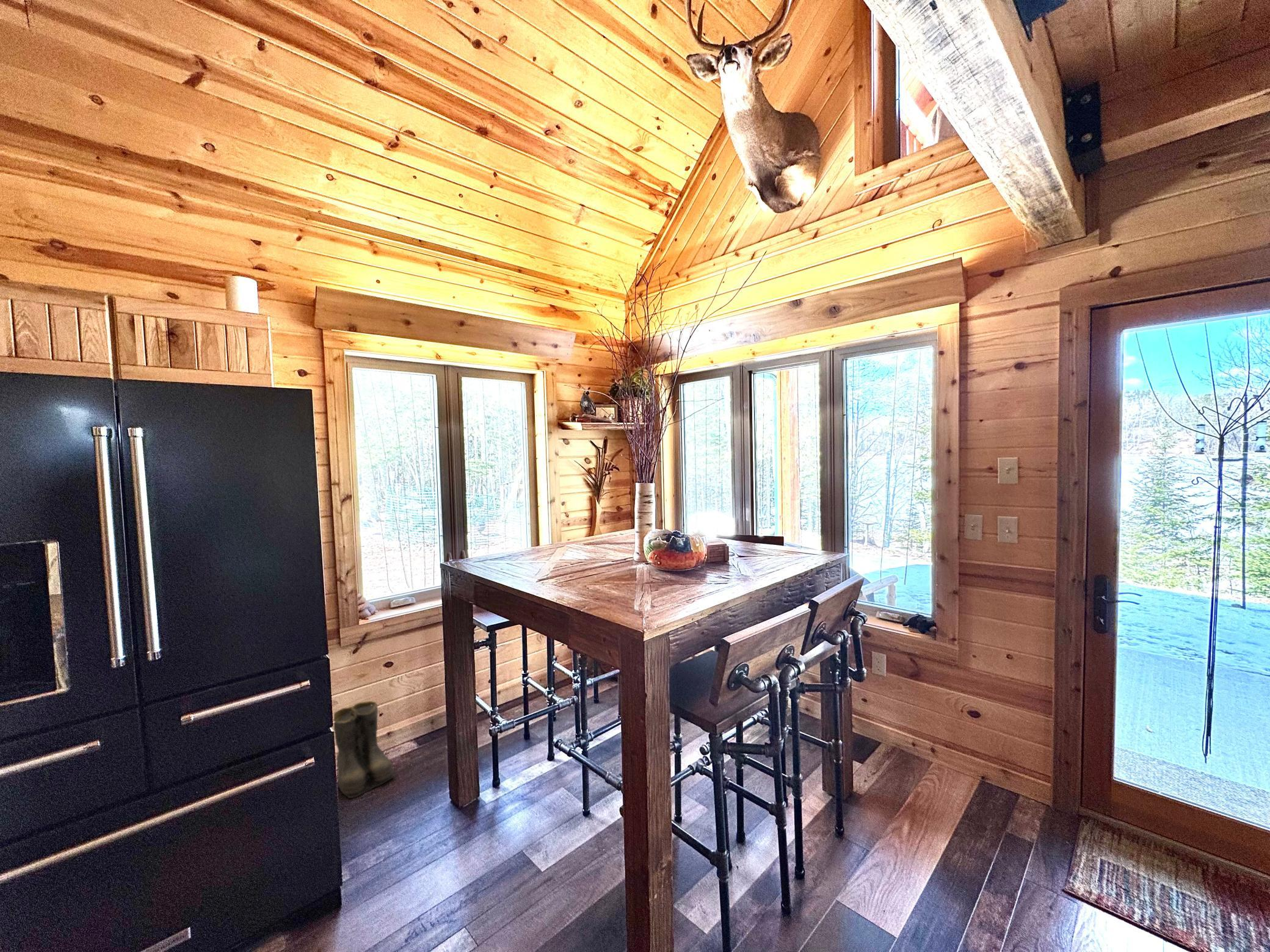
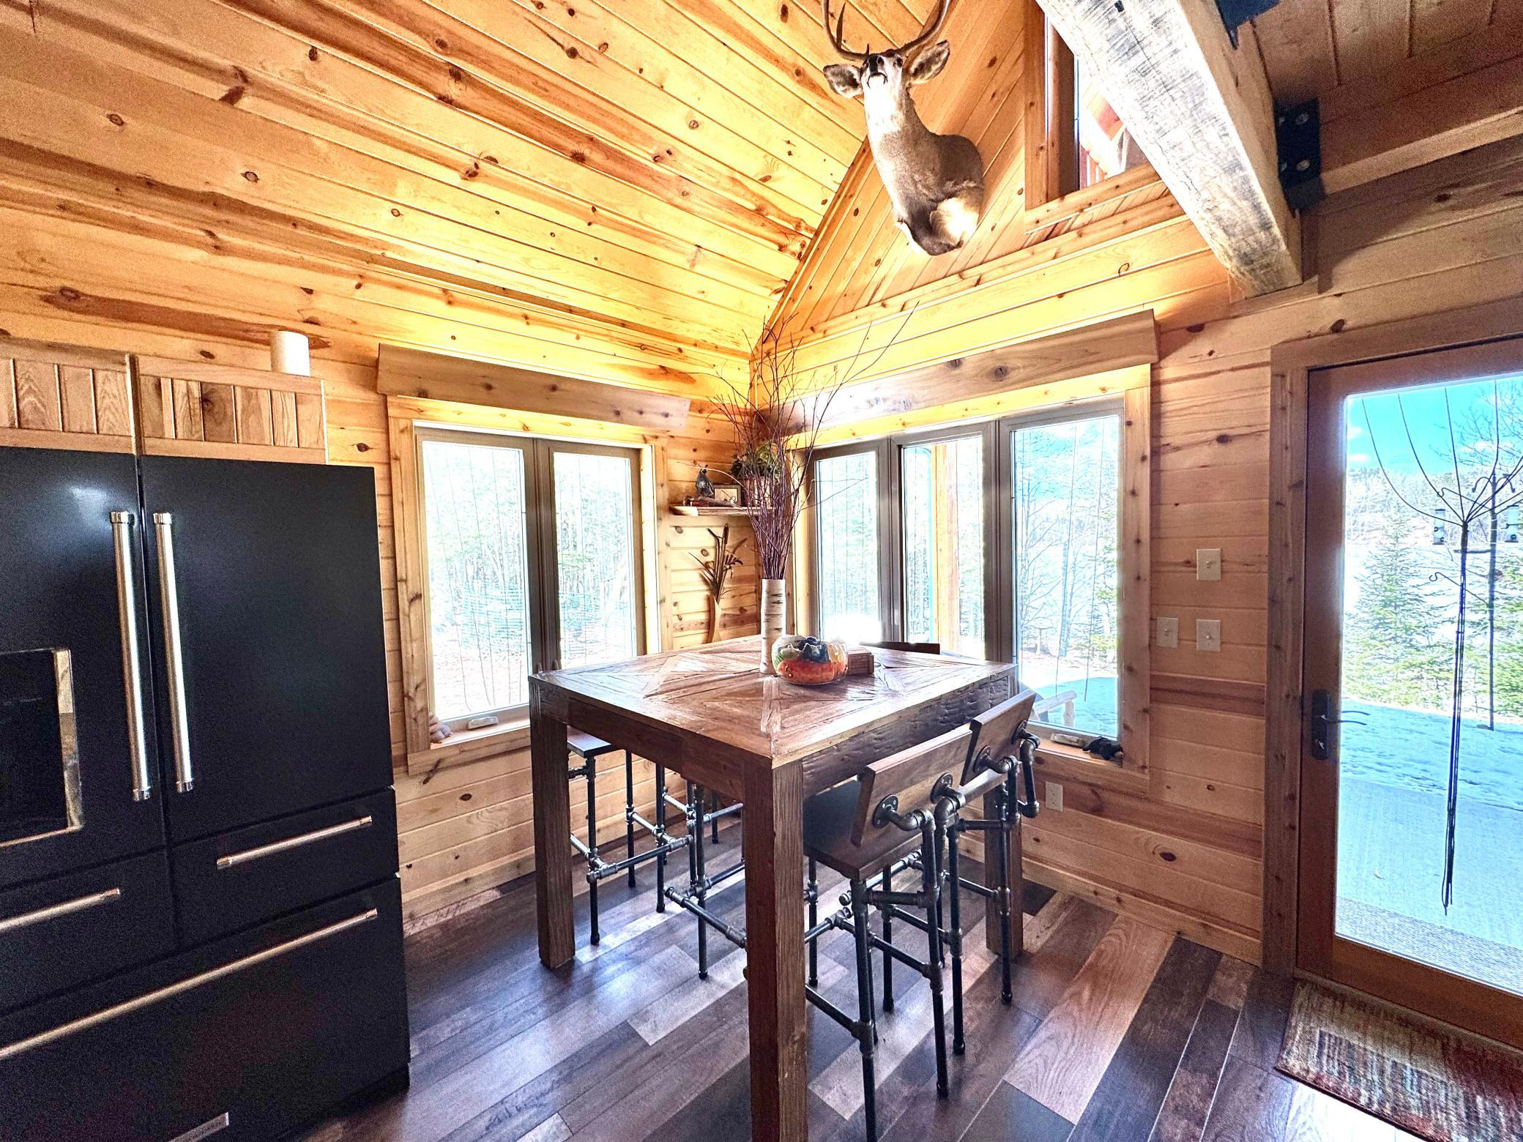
- boots [333,701,397,799]
